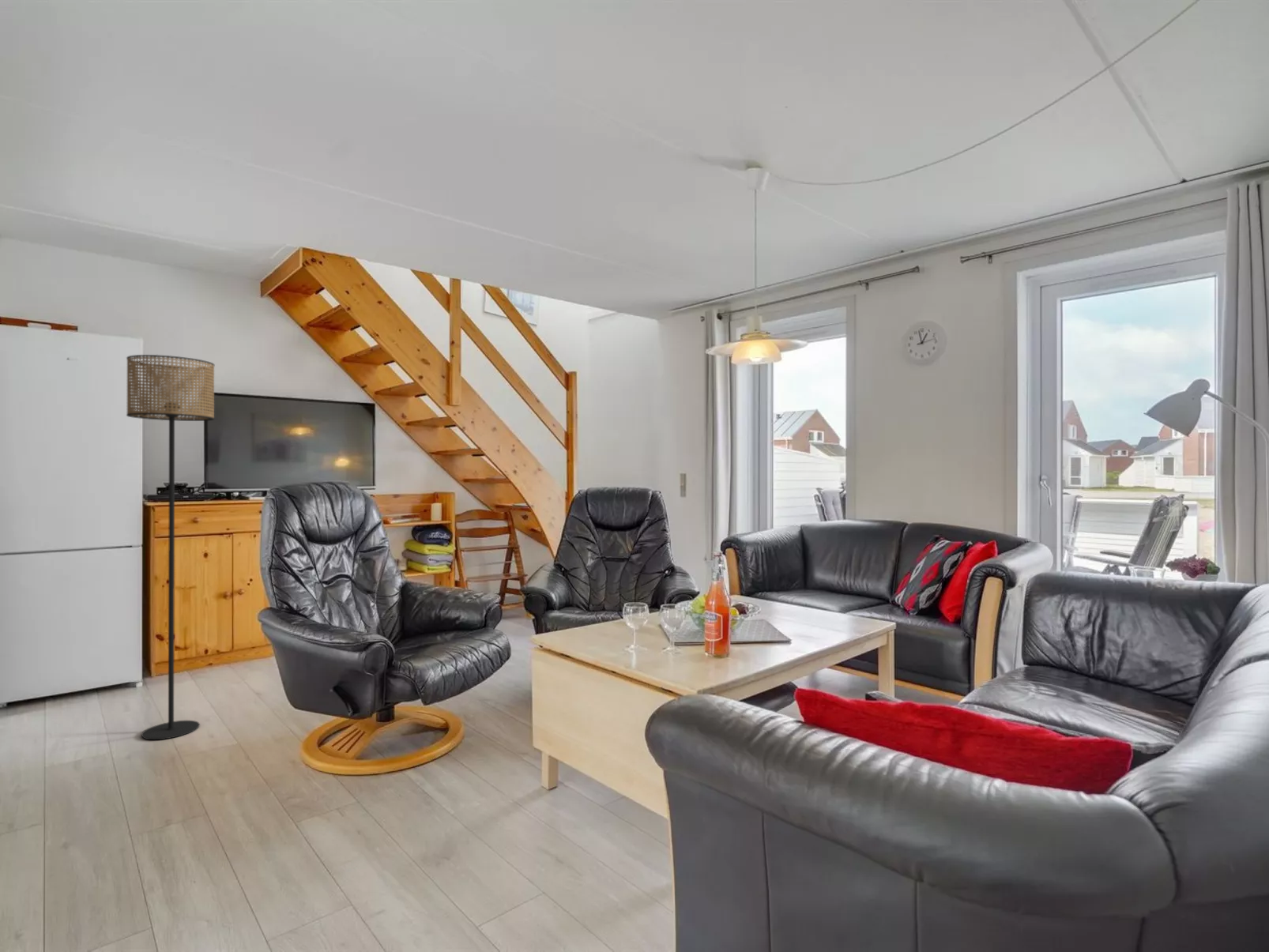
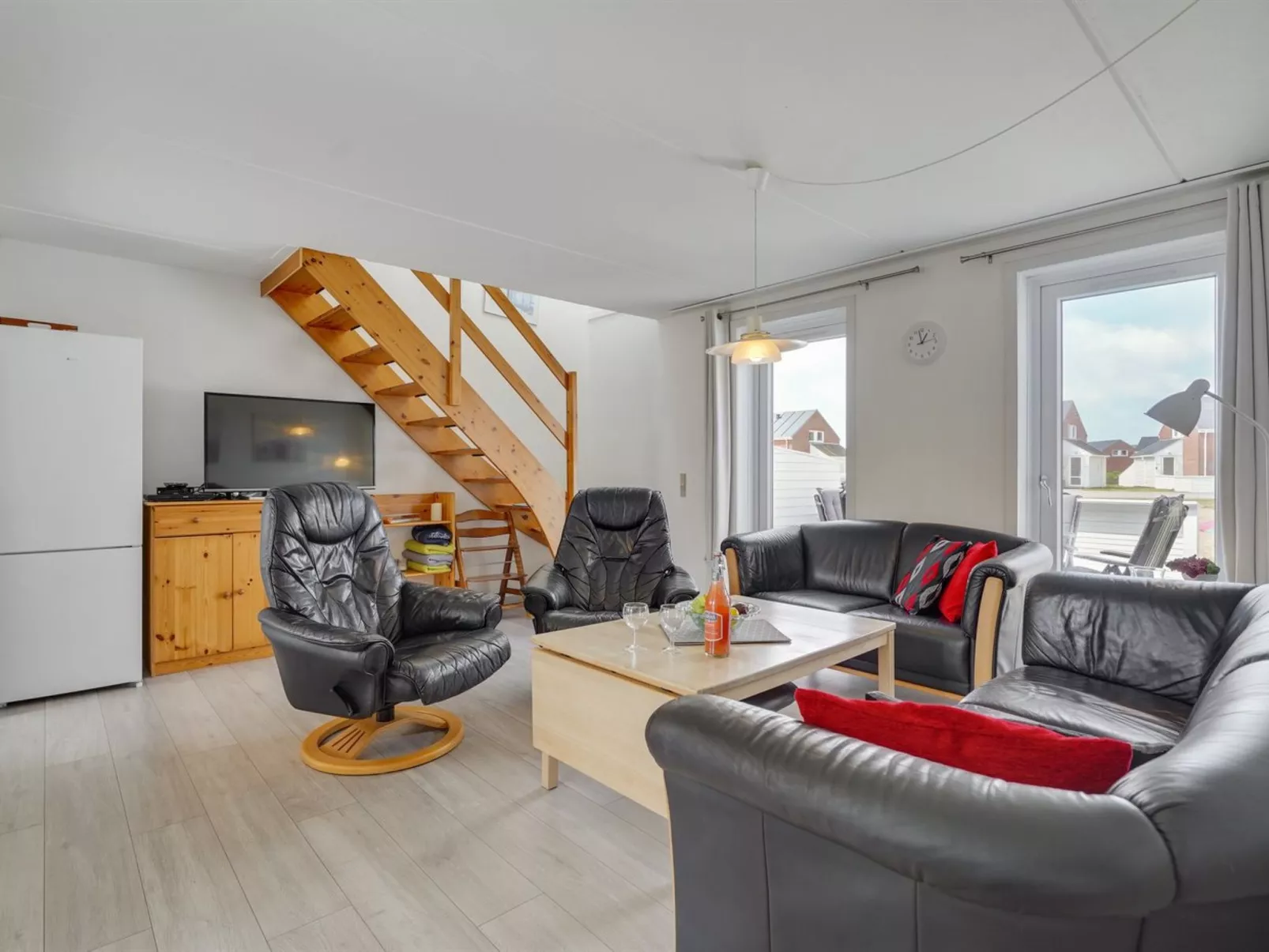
- floor lamp [126,354,215,740]
